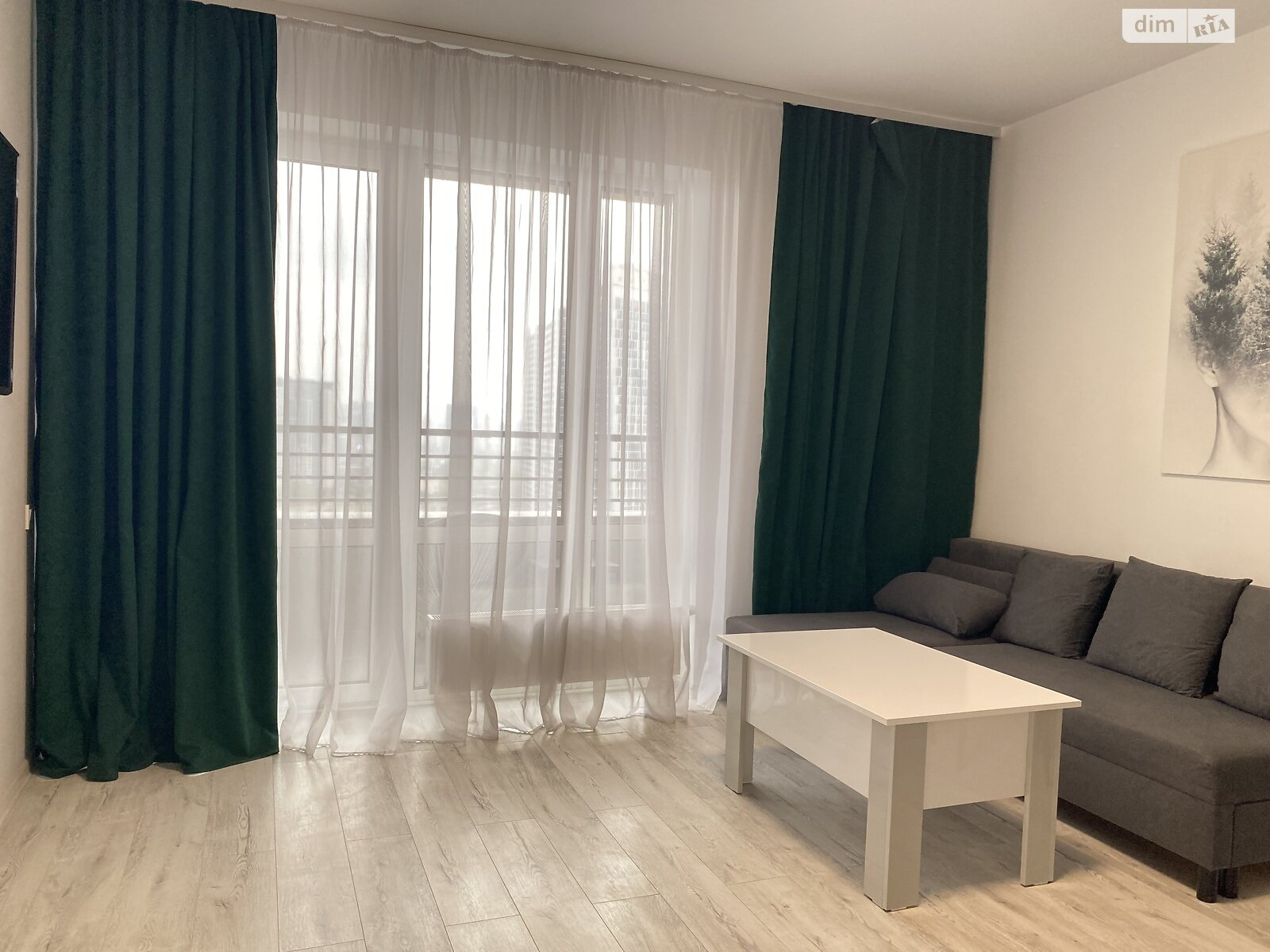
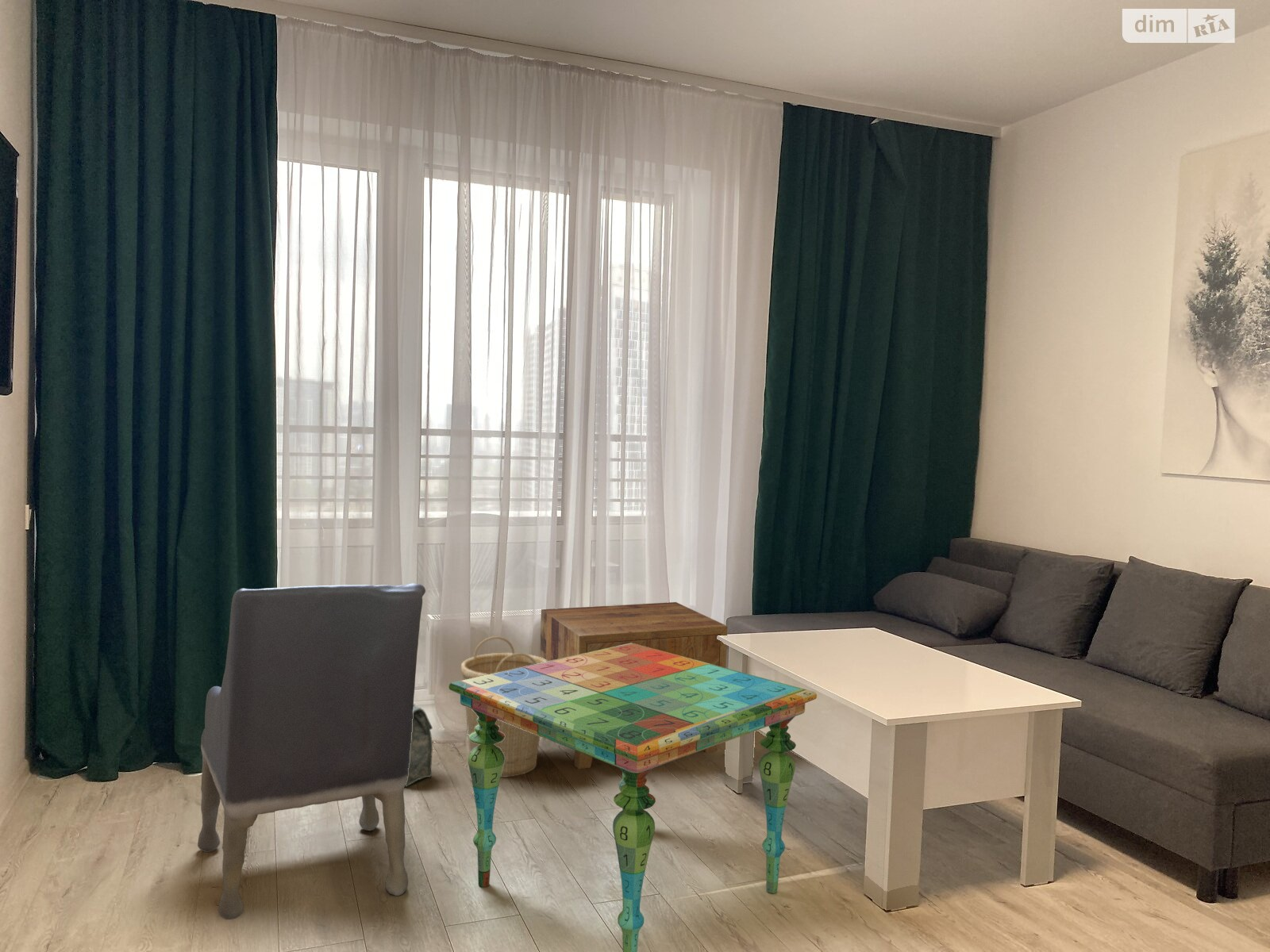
+ armchair [197,582,426,920]
+ bag [405,703,433,788]
+ side table [448,643,818,952]
+ side table [539,601,729,770]
+ basket [460,635,548,778]
